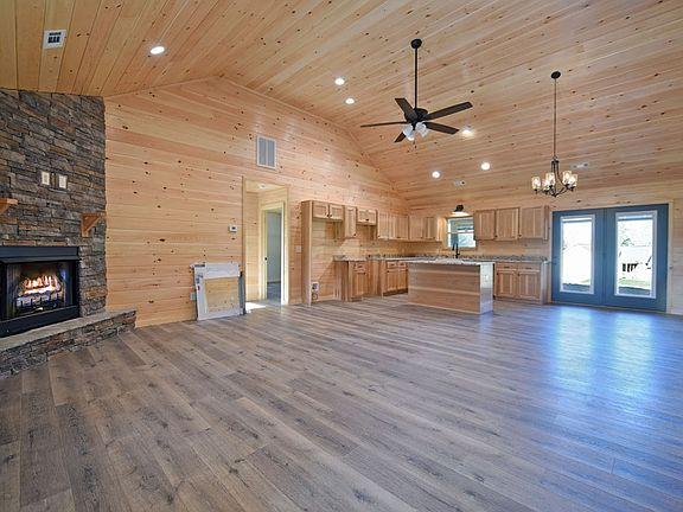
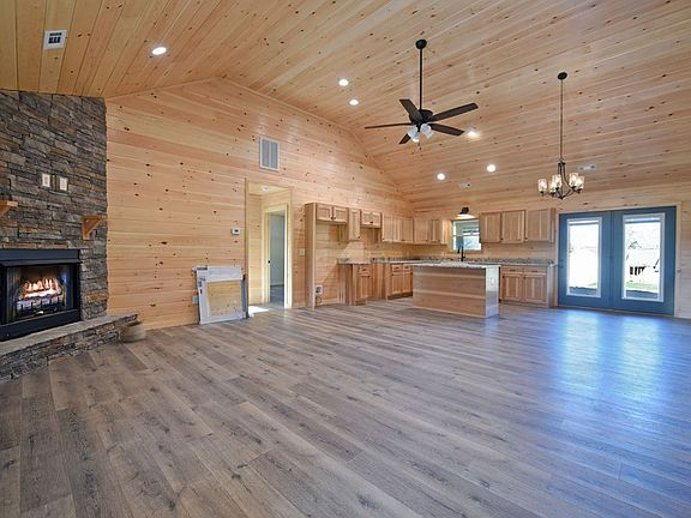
+ woven basket [116,317,148,343]
